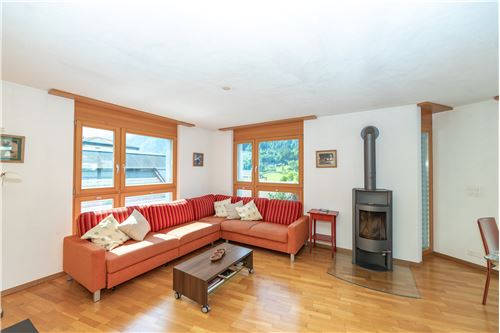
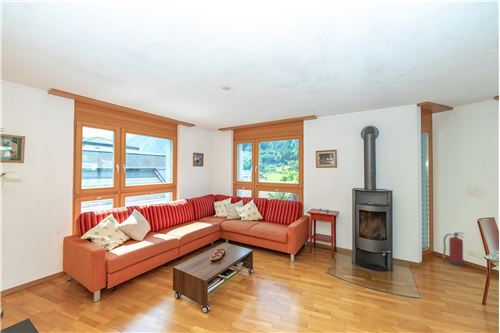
+ fire extinguisher [442,232,466,267]
